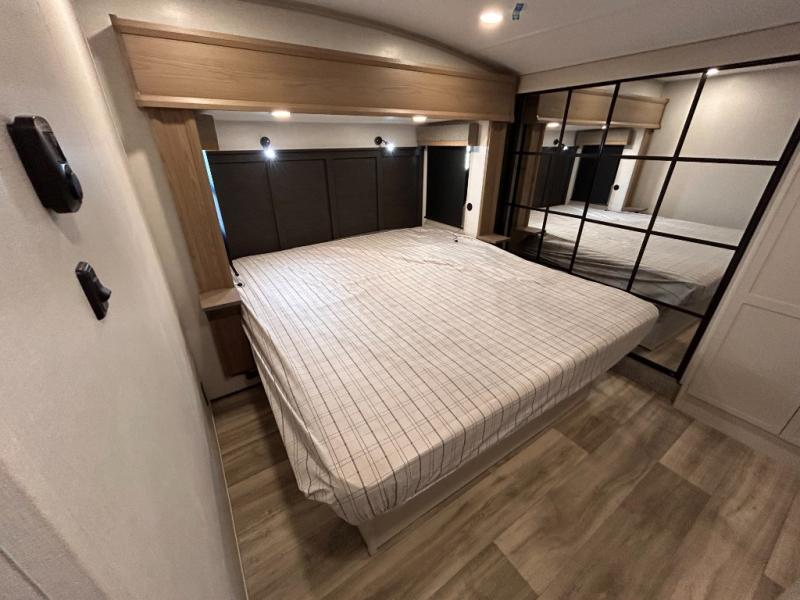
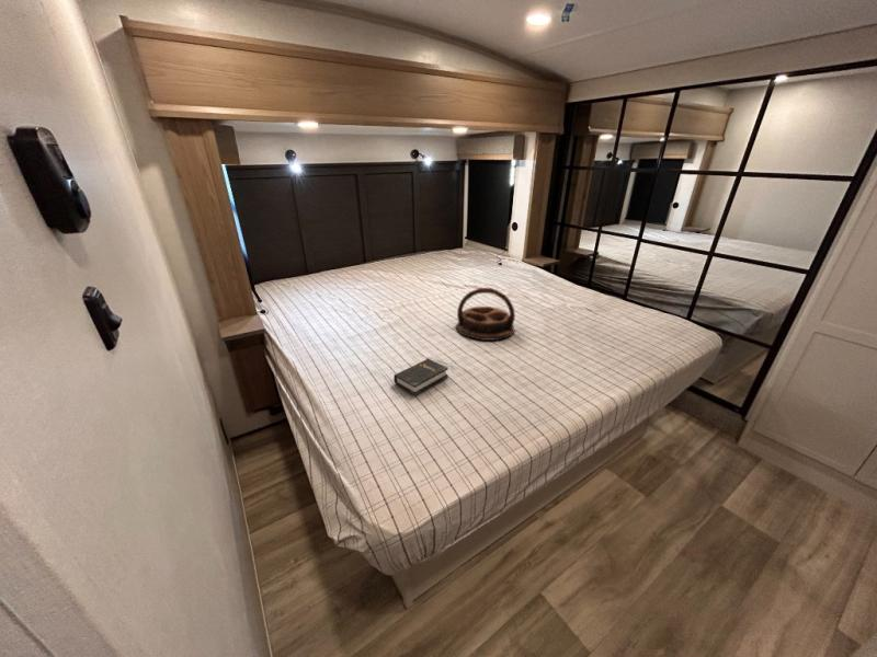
+ serving tray [455,287,516,342]
+ hardback book [392,358,449,396]
